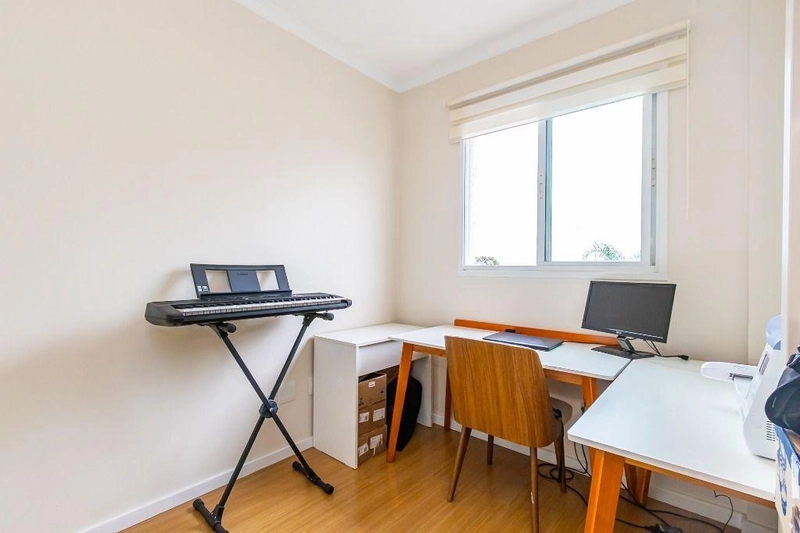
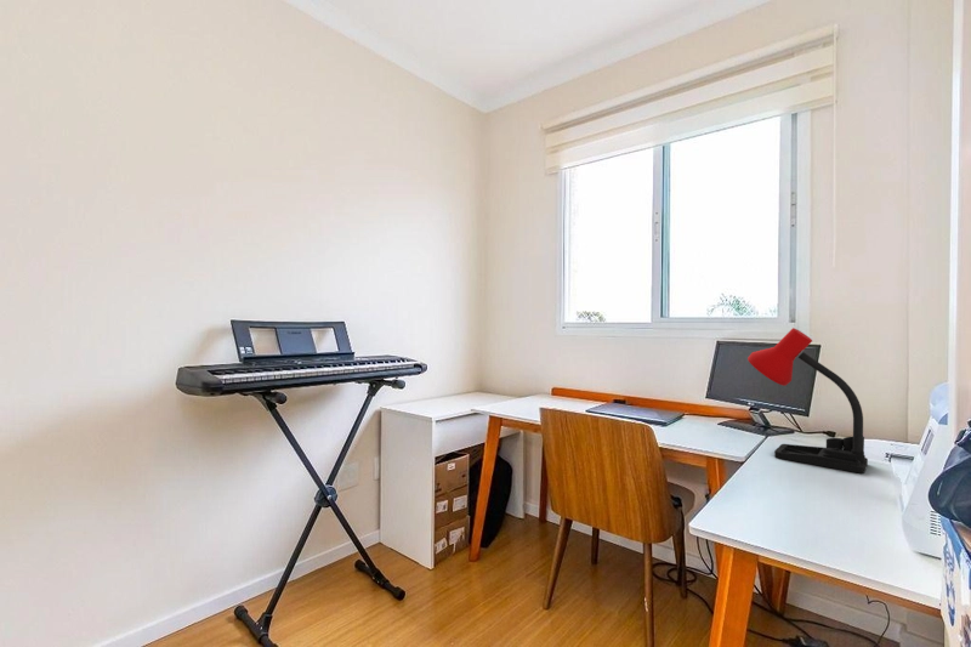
+ desk lamp [746,327,869,475]
